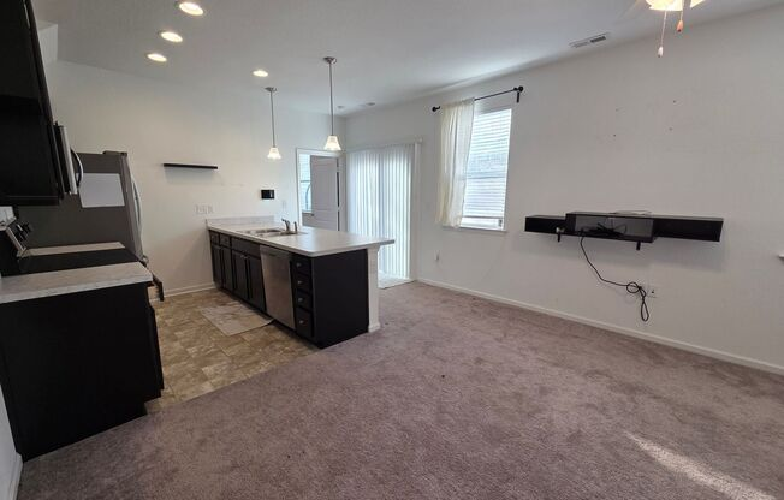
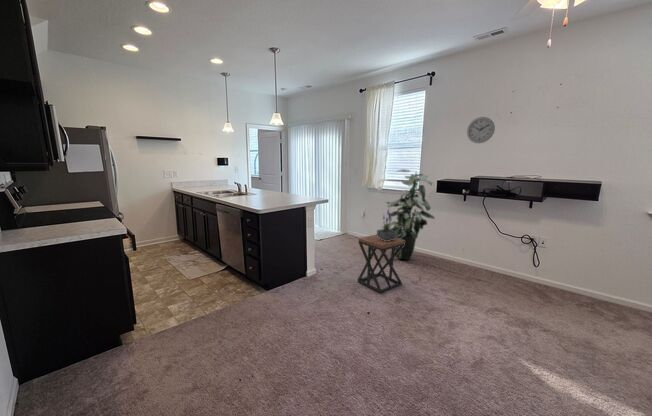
+ wall clock [466,116,496,144]
+ potted plant [376,207,397,241]
+ stool [357,234,405,294]
+ indoor plant [385,168,436,261]
